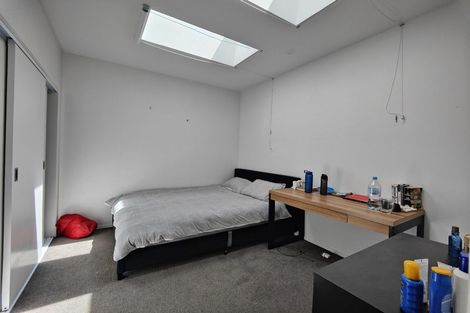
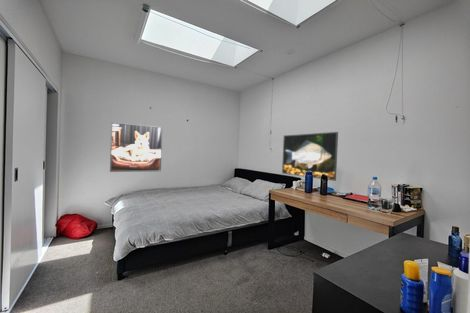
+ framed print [109,121,164,173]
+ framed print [281,131,339,182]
